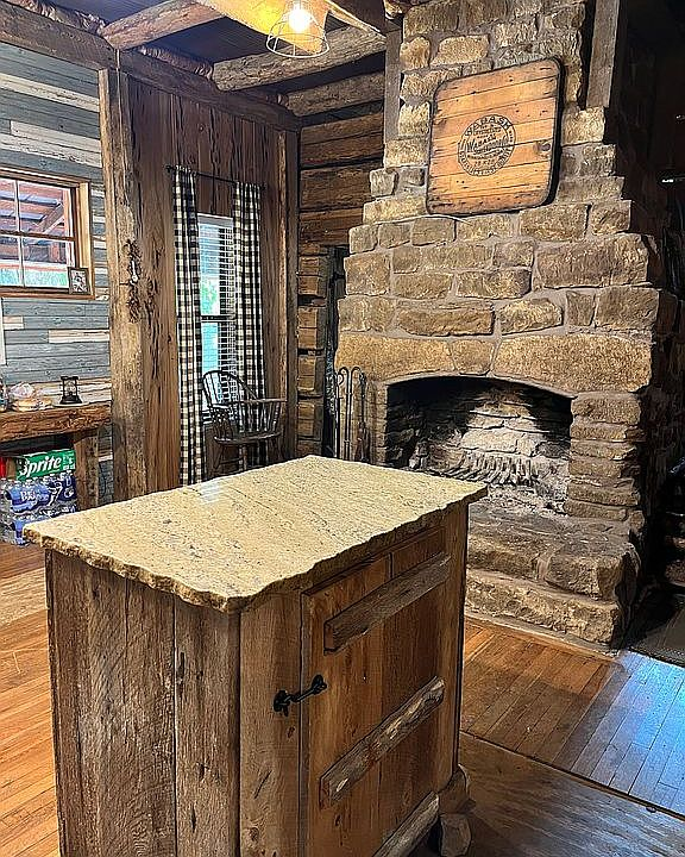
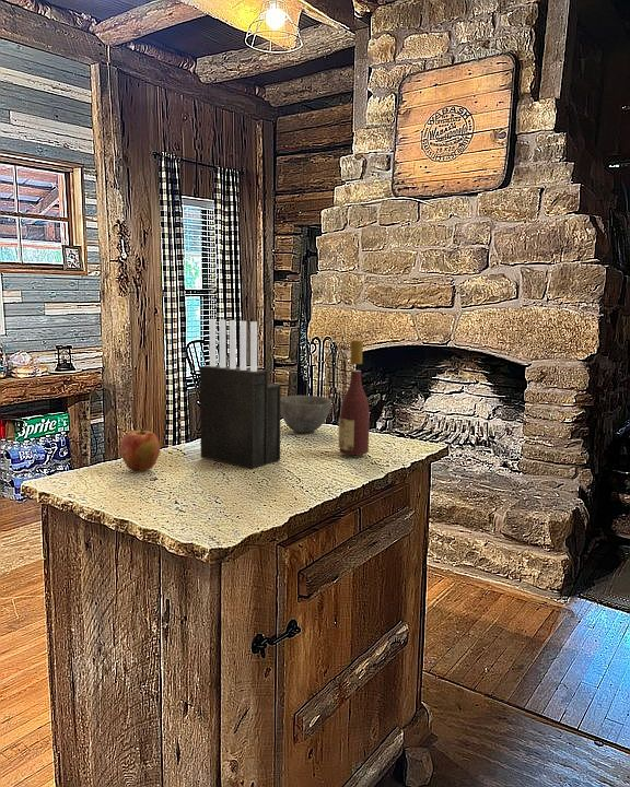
+ wine bottle [337,339,371,456]
+ knife block [199,318,282,470]
+ apple [119,427,161,472]
+ bowl [281,395,332,434]
